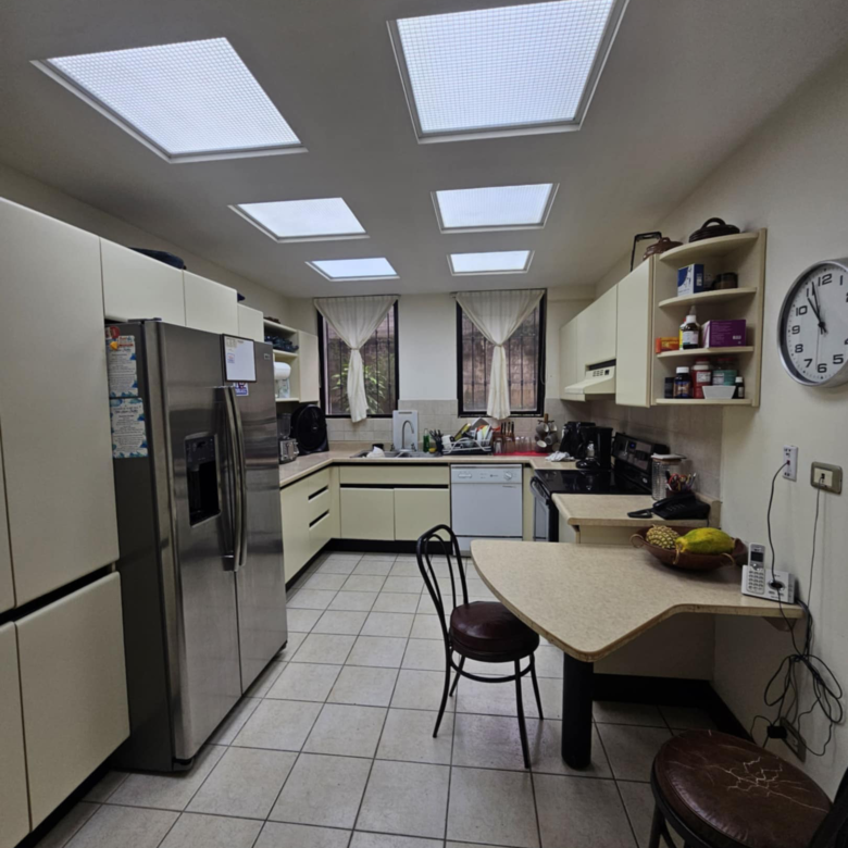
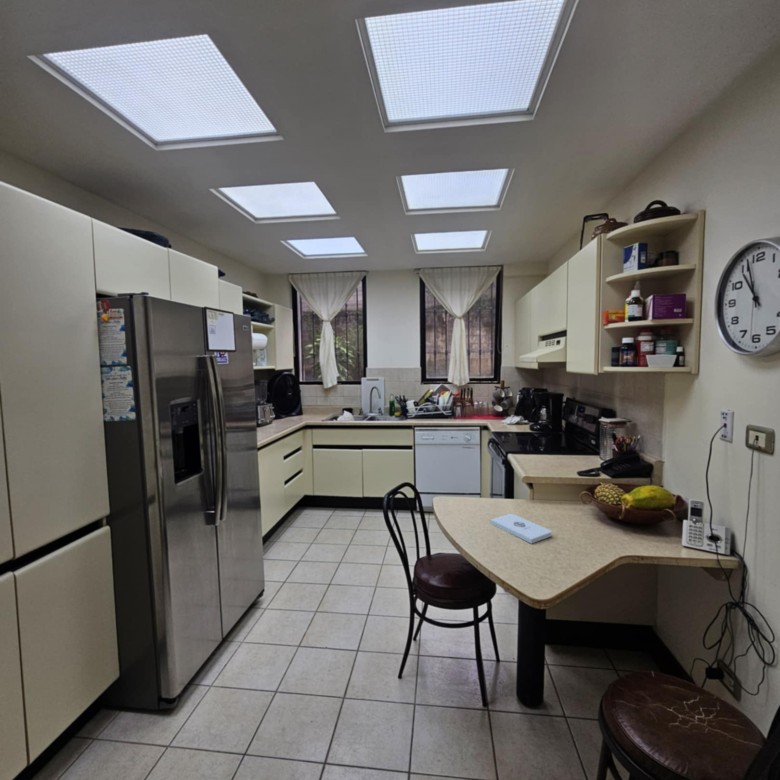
+ notepad [489,513,553,544]
